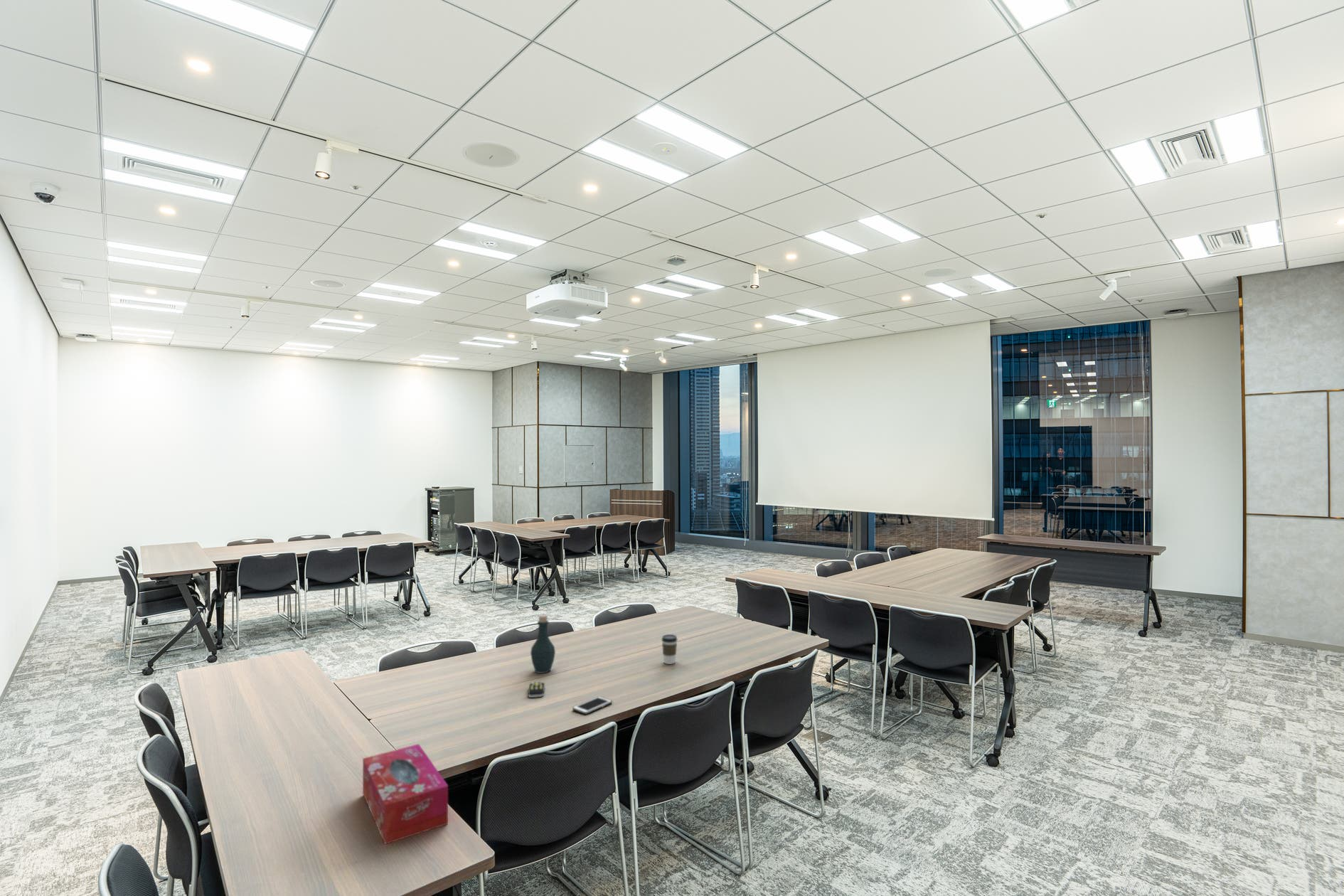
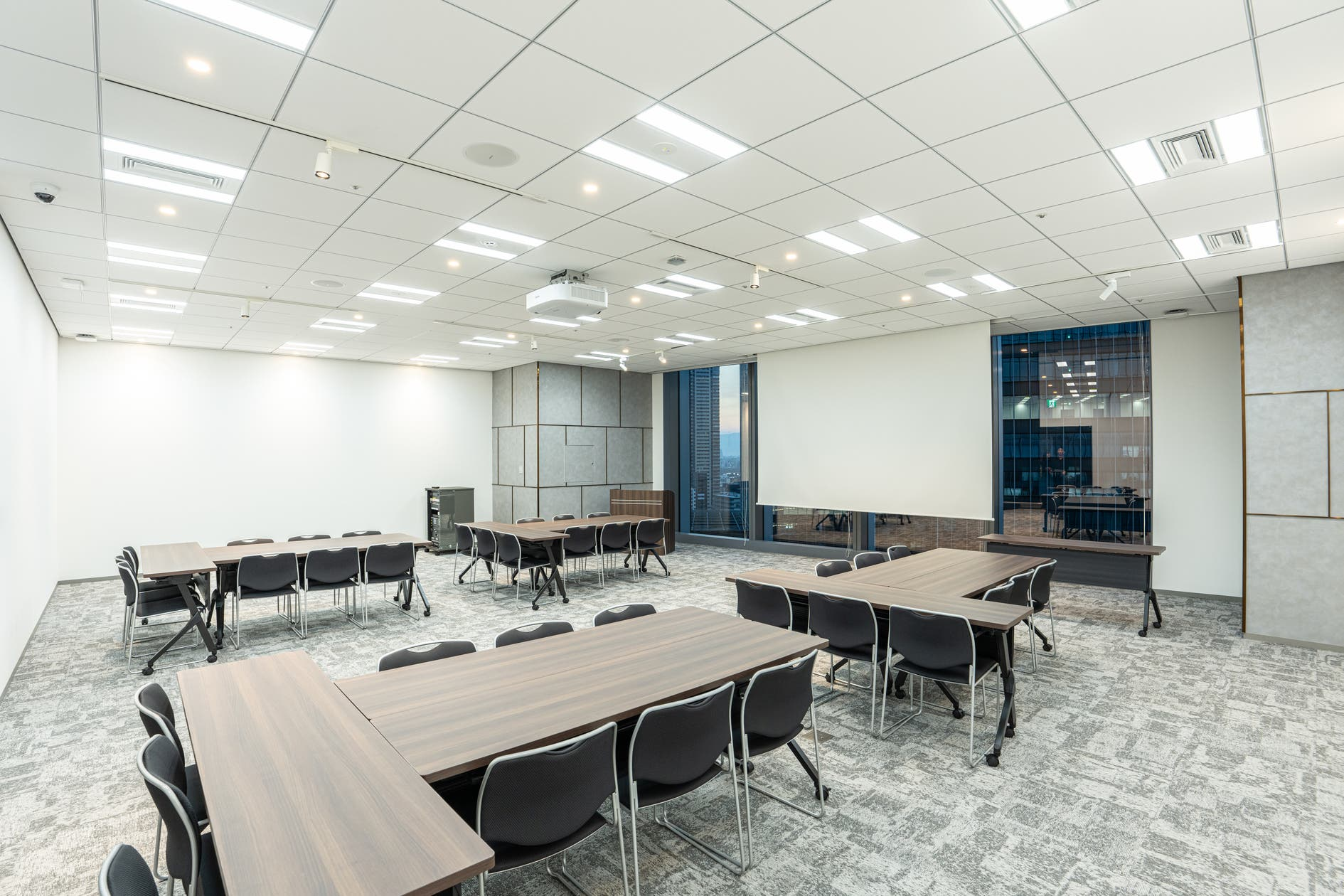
- coffee cup [661,634,678,665]
- bottle [530,614,556,674]
- remote control [528,681,545,698]
- cell phone [572,695,613,715]
- tissue box [362,743,449,846]
